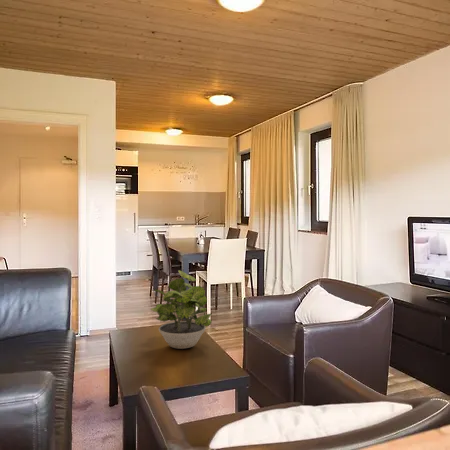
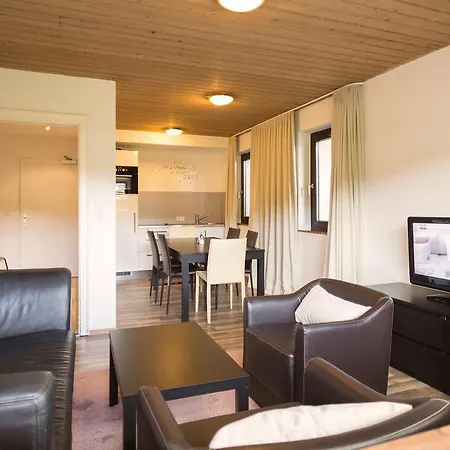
- potted plant [150,269,213,350]
